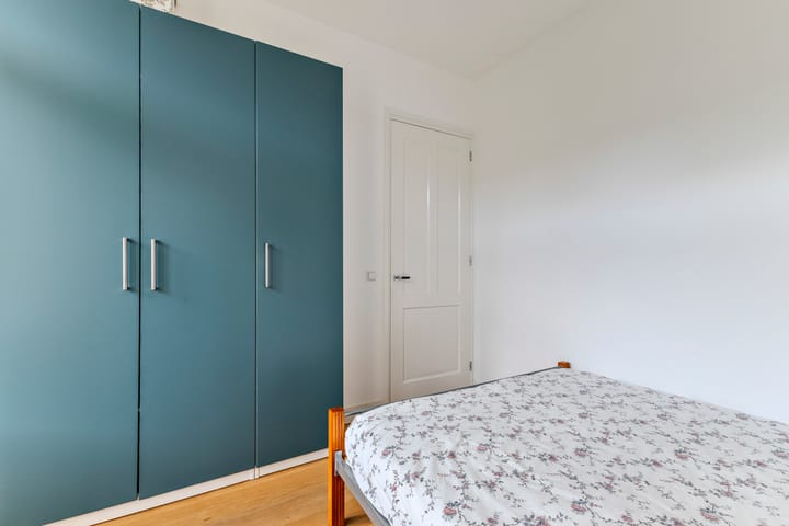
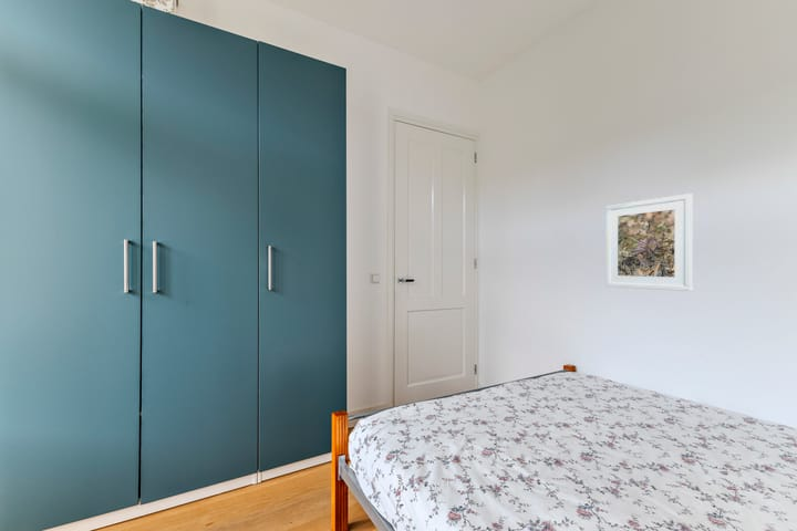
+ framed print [604,192,694,292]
